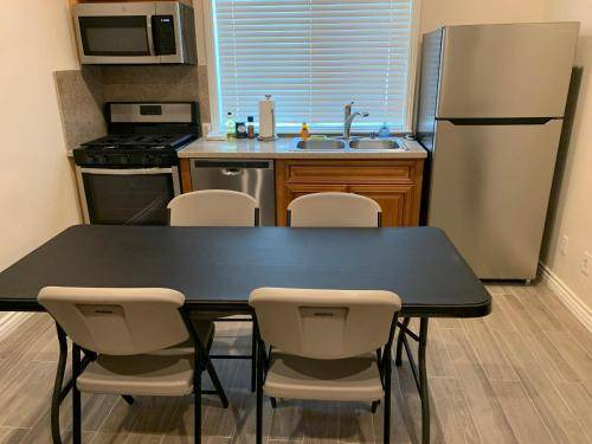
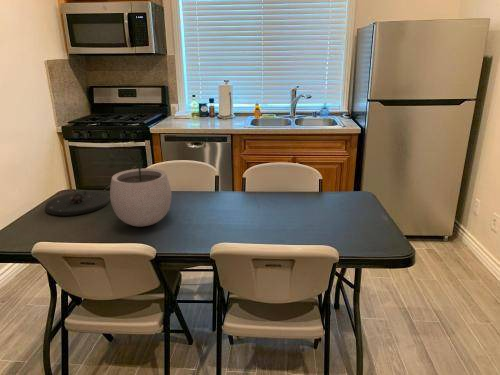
+ plant pot [109,153,172,227]
+ plate [44,190,111,217]
